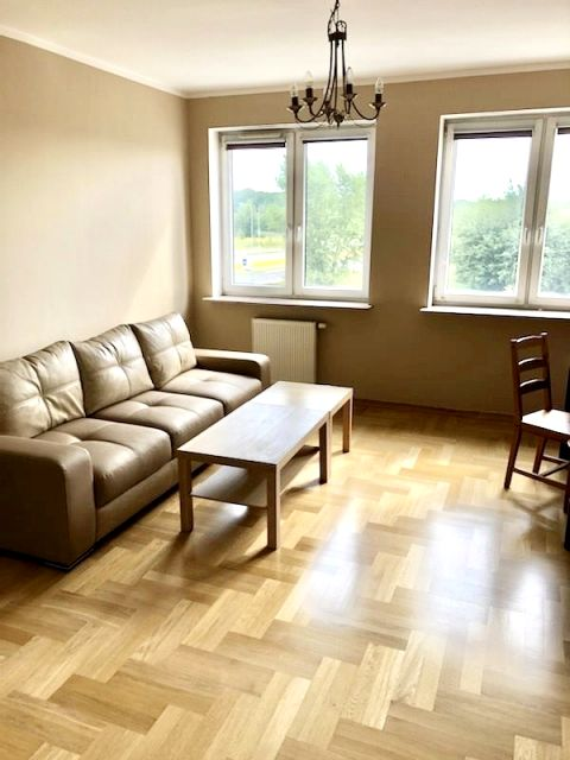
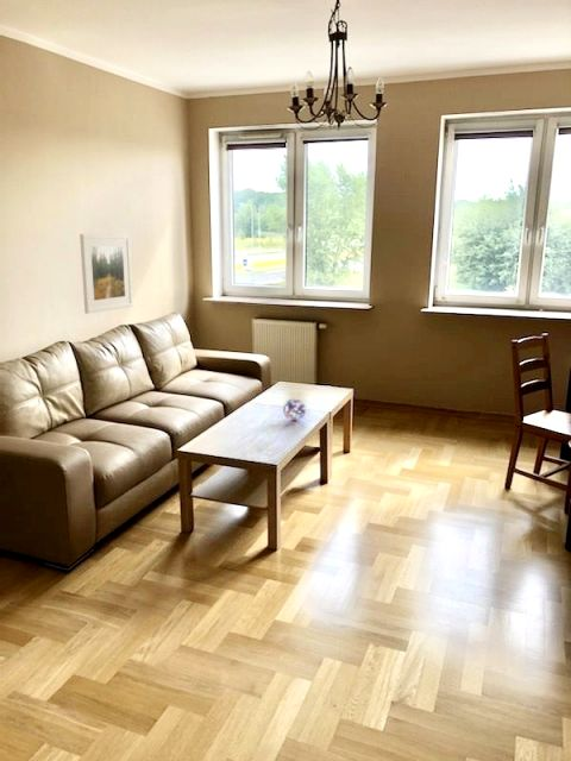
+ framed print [79,233,133,315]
+ decorative ball [282,398,307,422]
